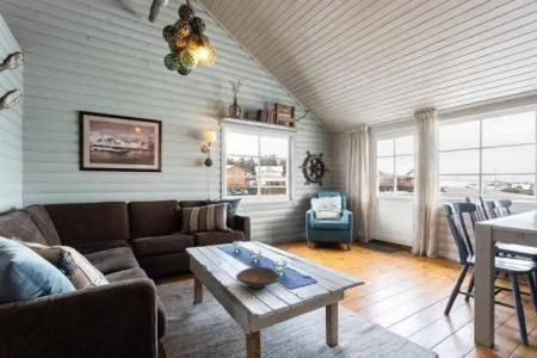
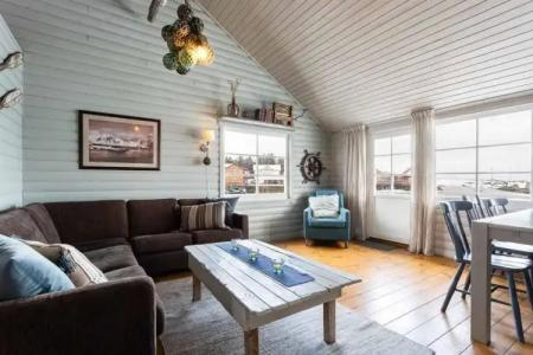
- decorative bowl [235,266,280,290]
